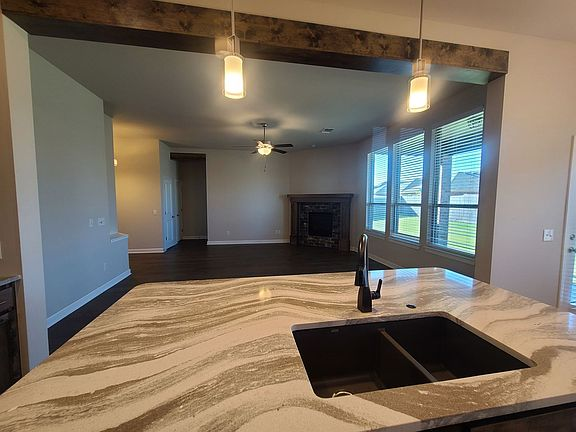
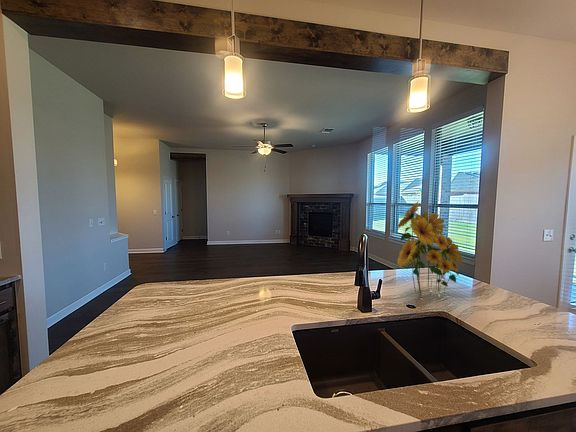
+ flower bouquet [396,201,463,296]
